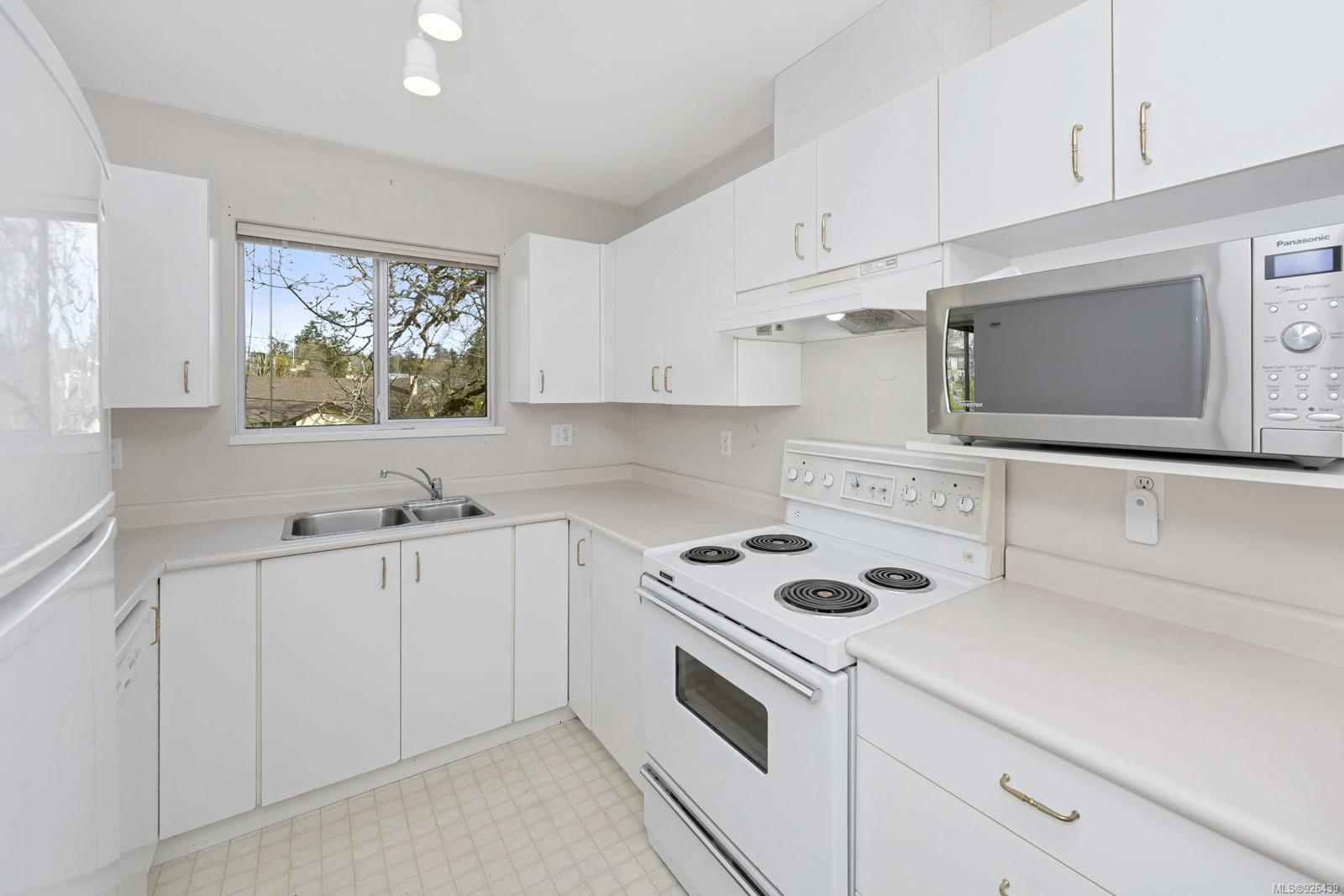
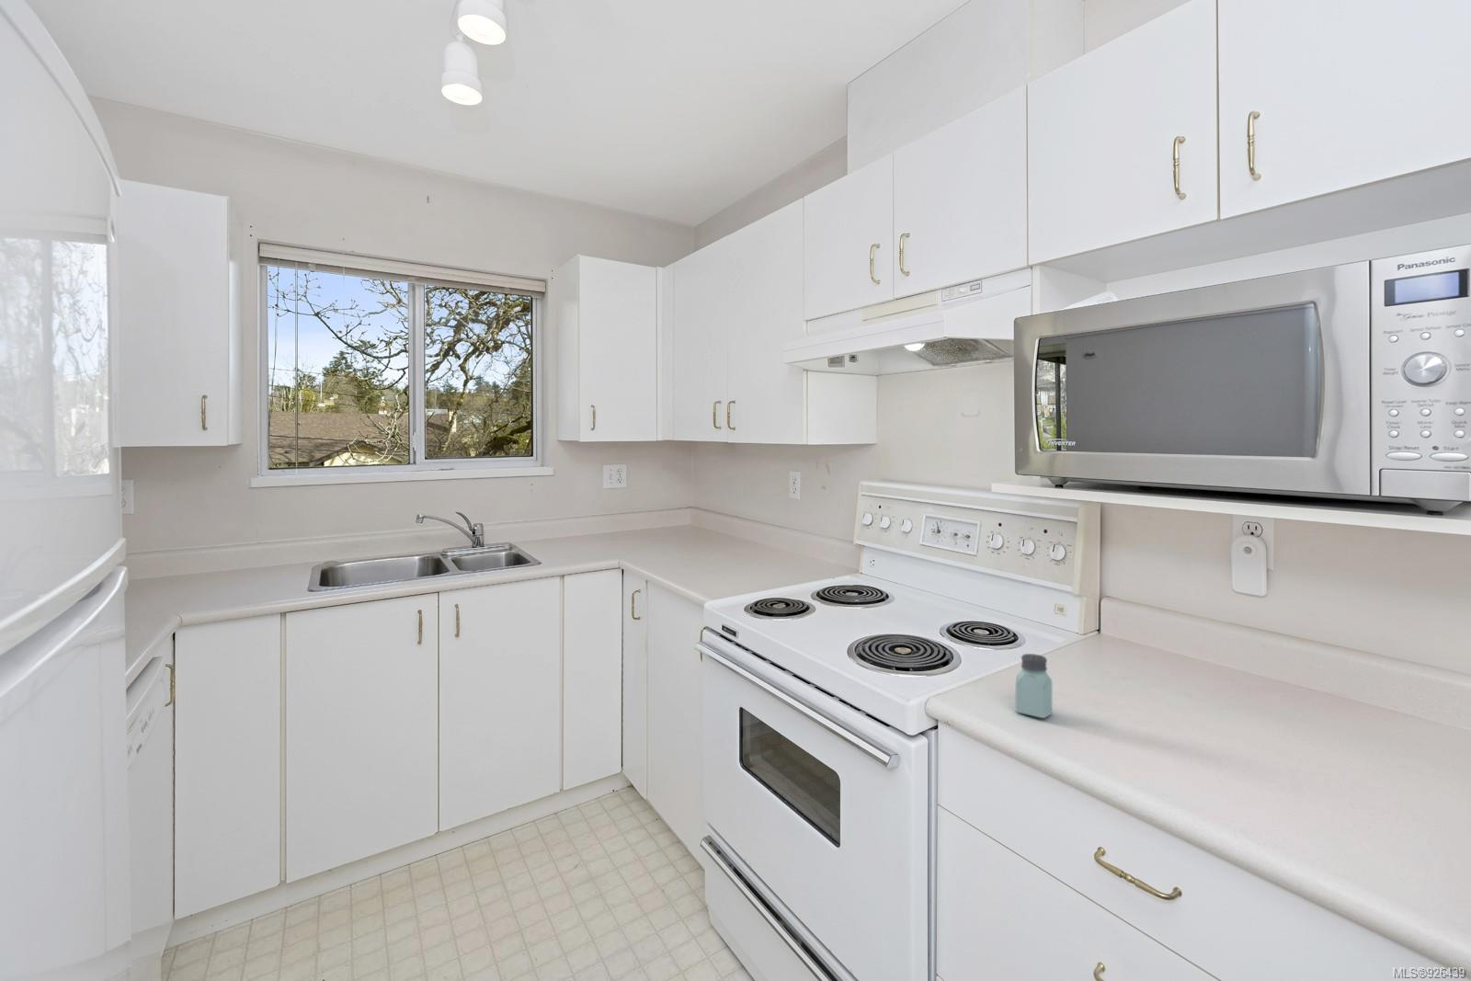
+ saltshaker [1015,653,1053,719]
